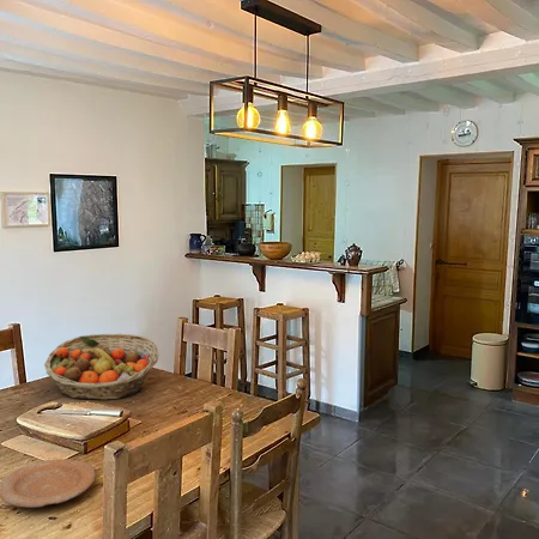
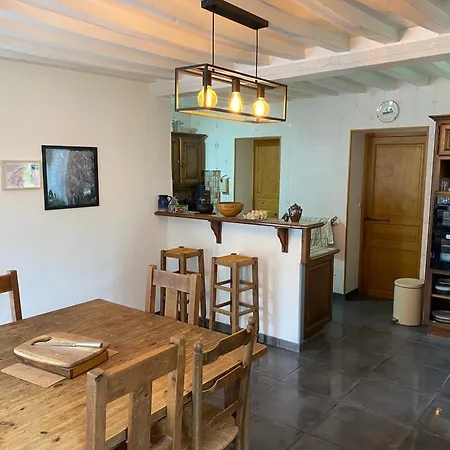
- plate [0,458,97,508]
- fruit basket [43,333,159,401]
